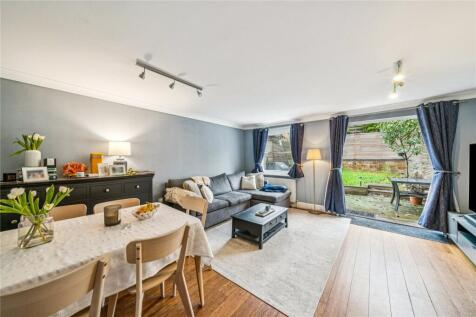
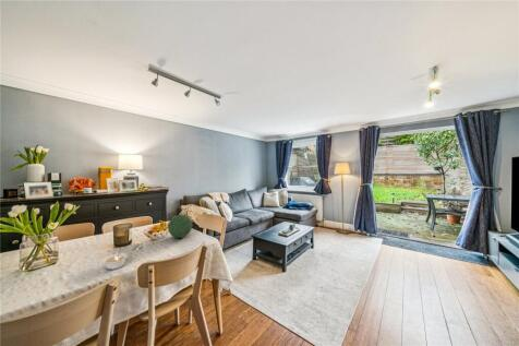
+ legume [101,249,129,271]
+ decorative orb [167,213,193,239]
